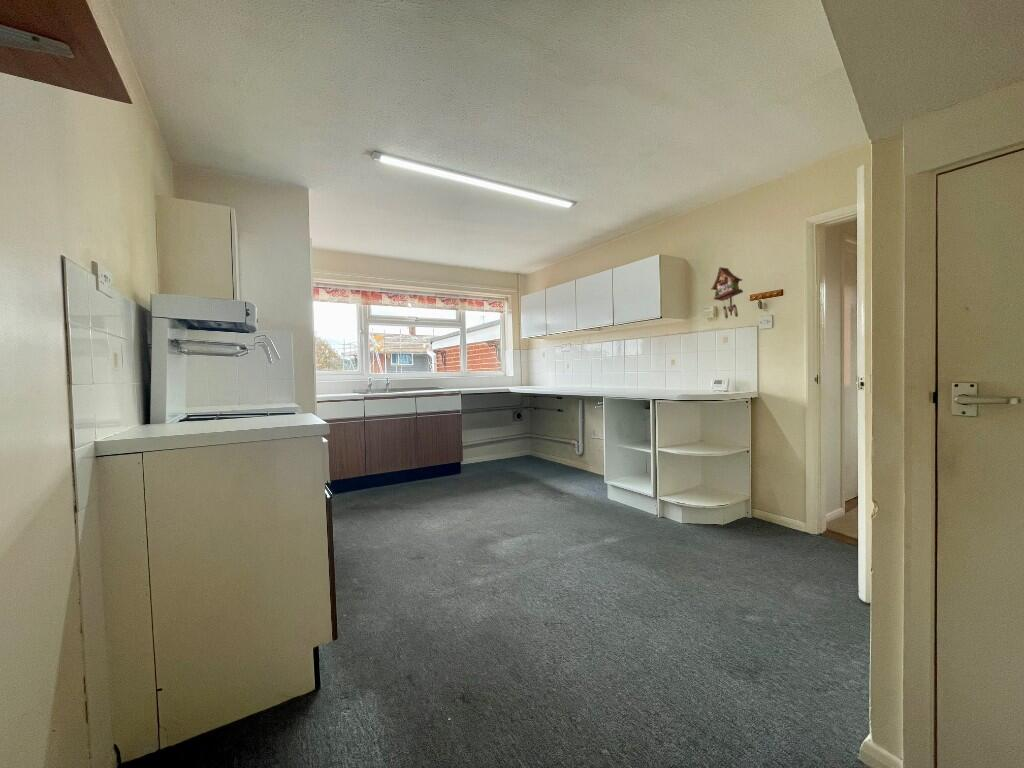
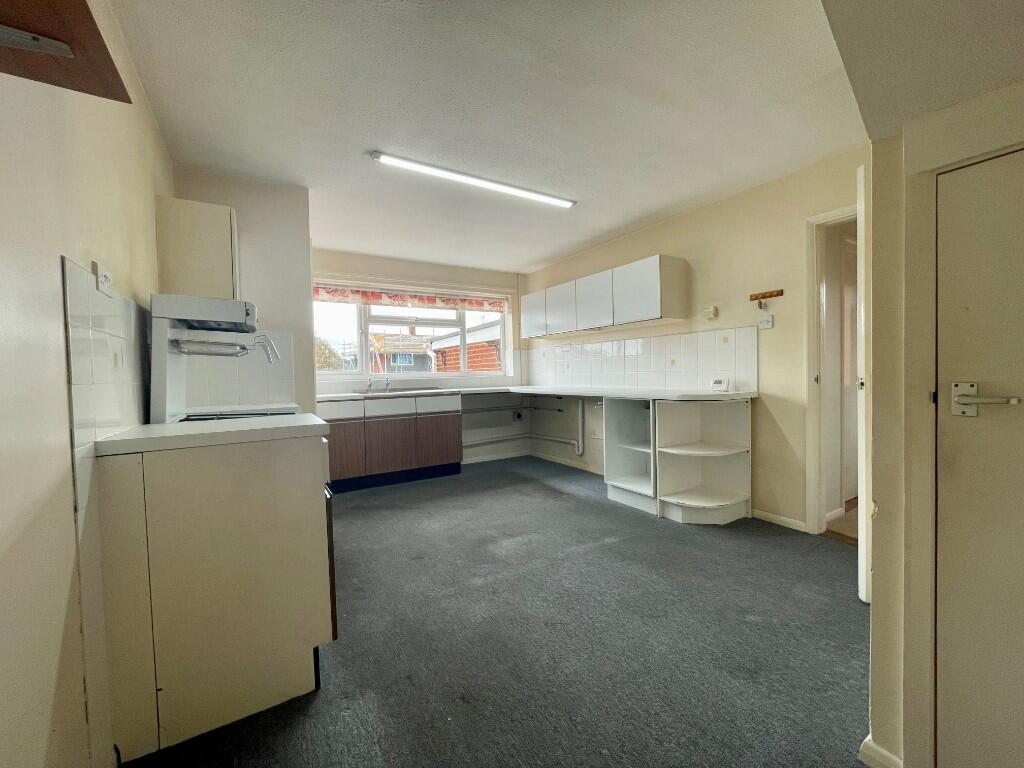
- cuckoo clock [710,266,744,320]
